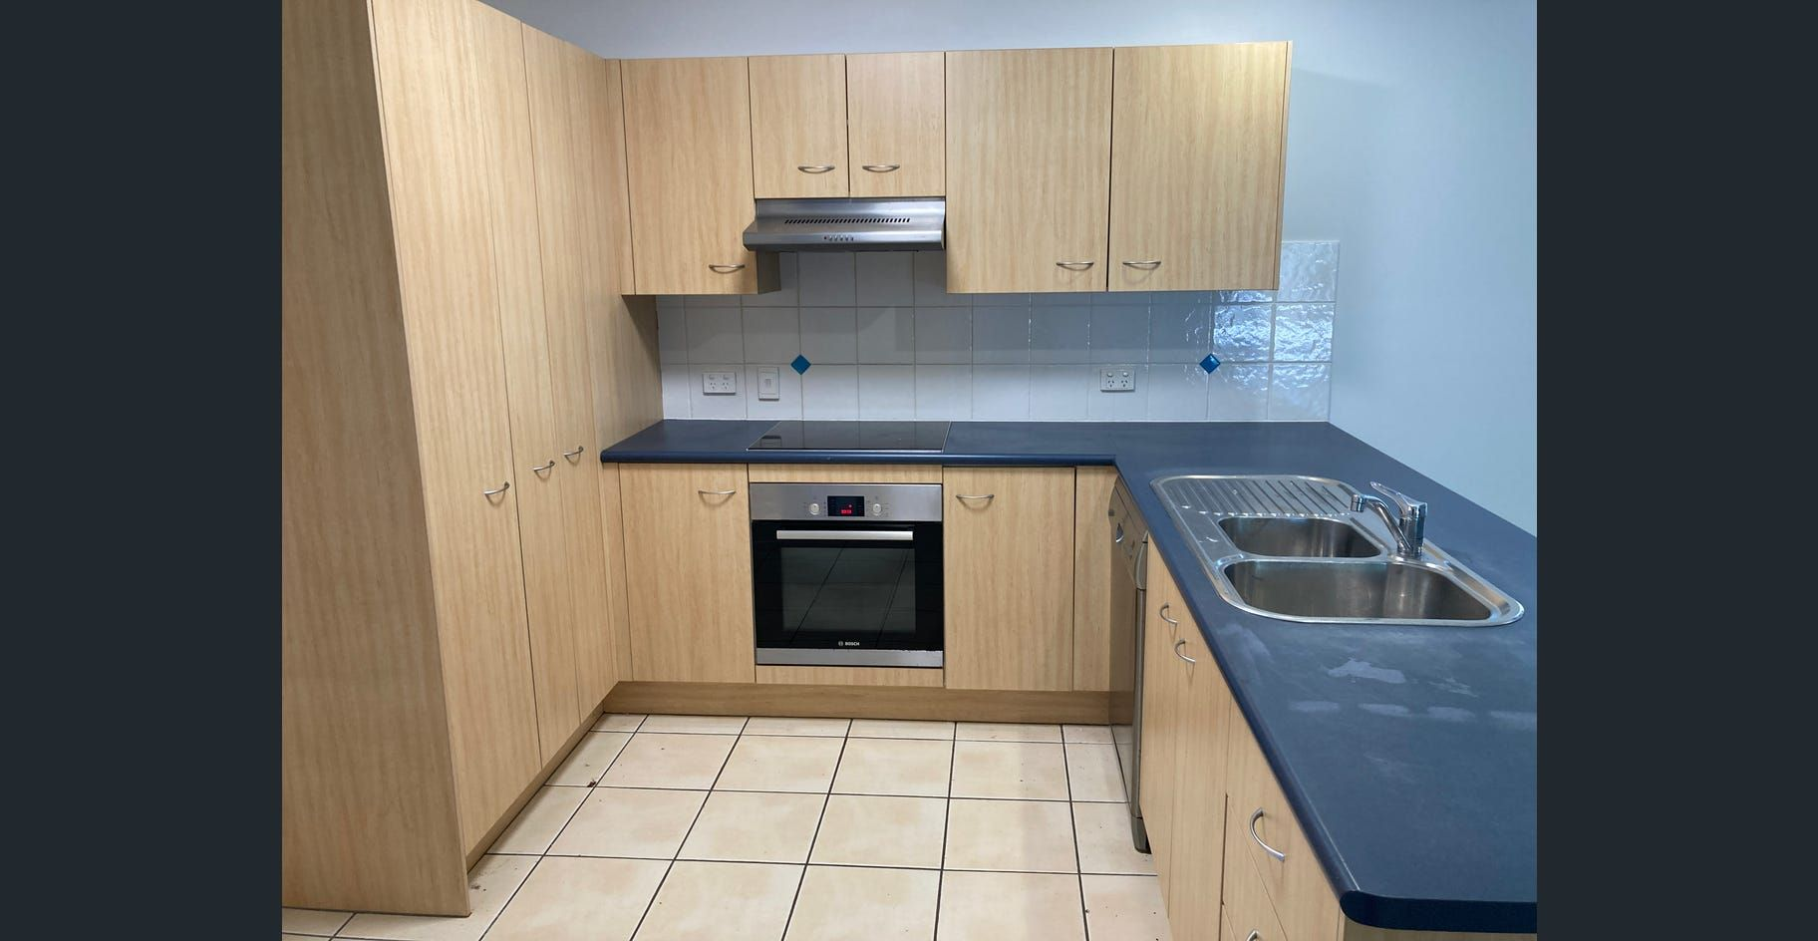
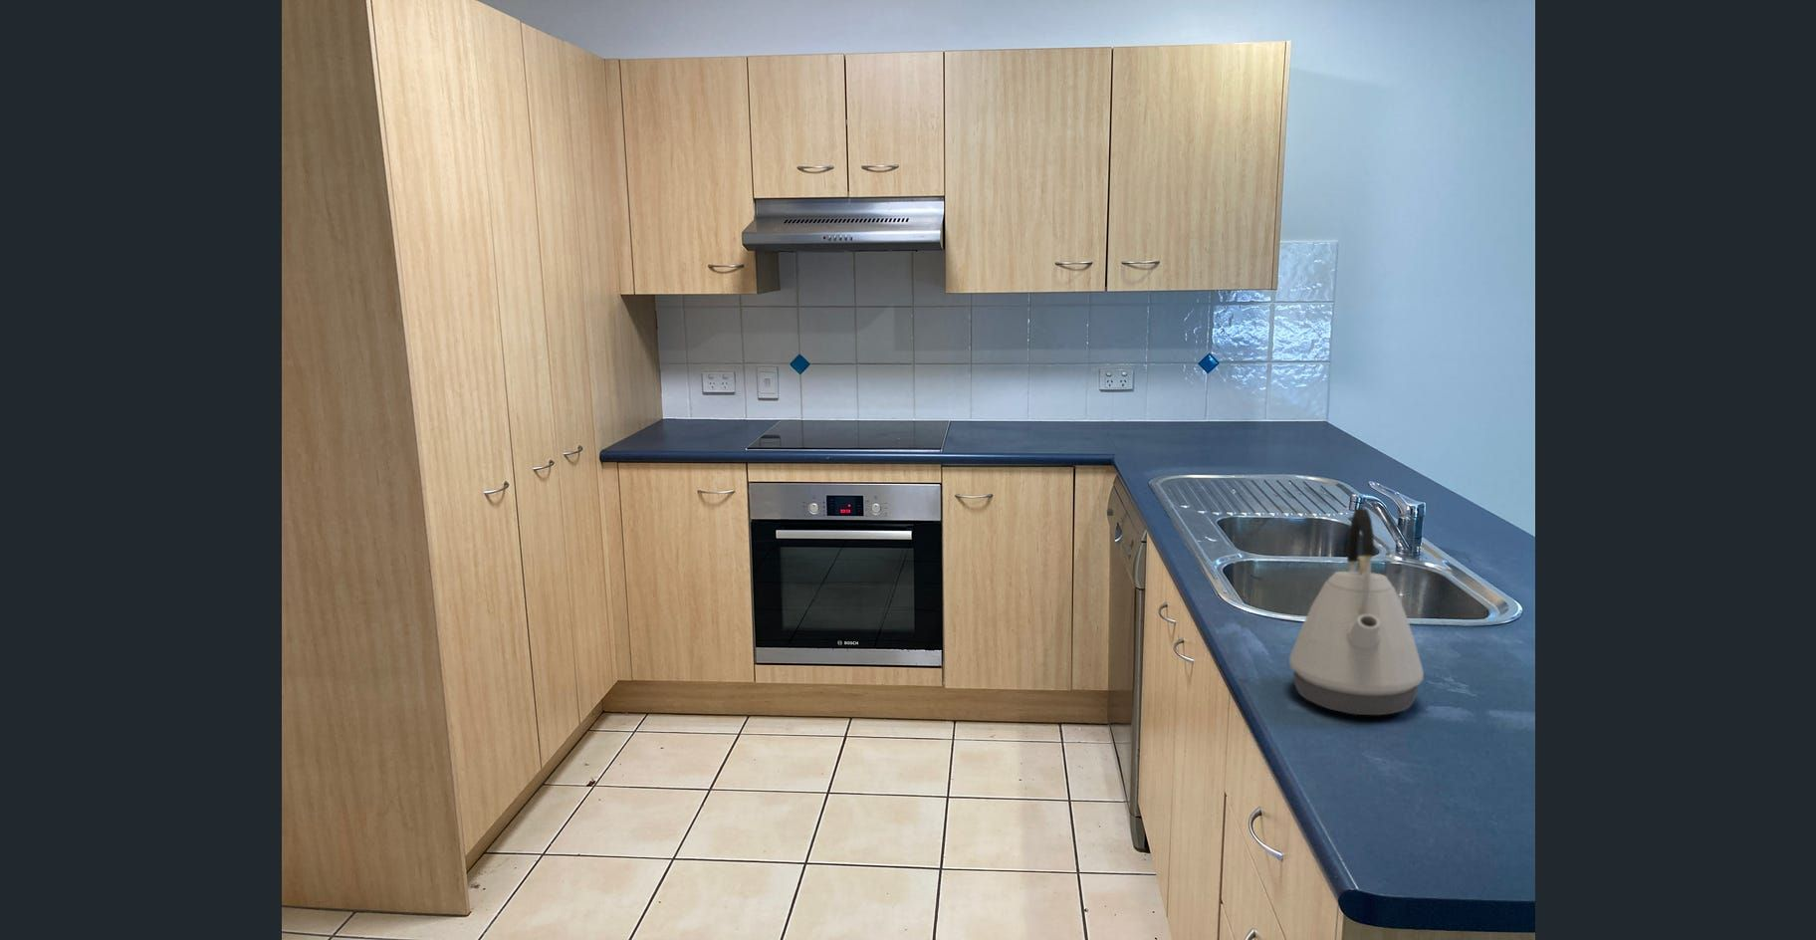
+ kettle [1289,507,1425,716]
